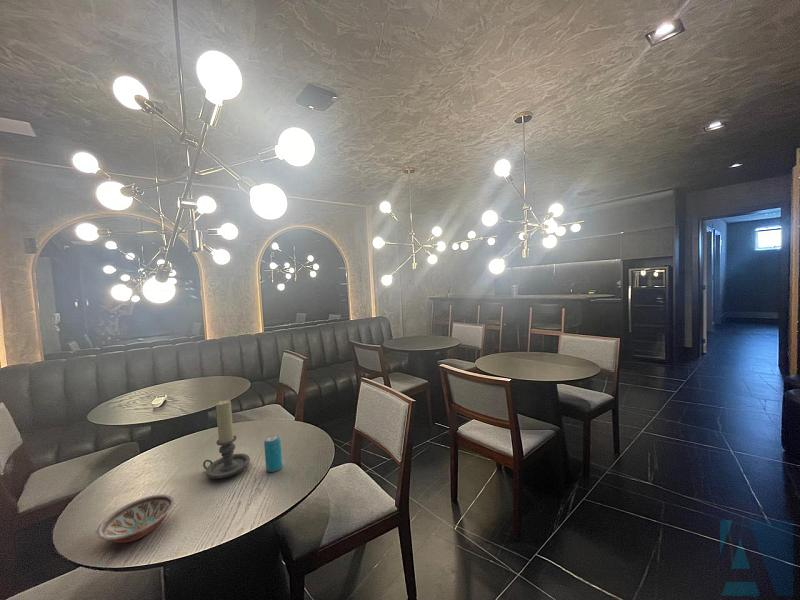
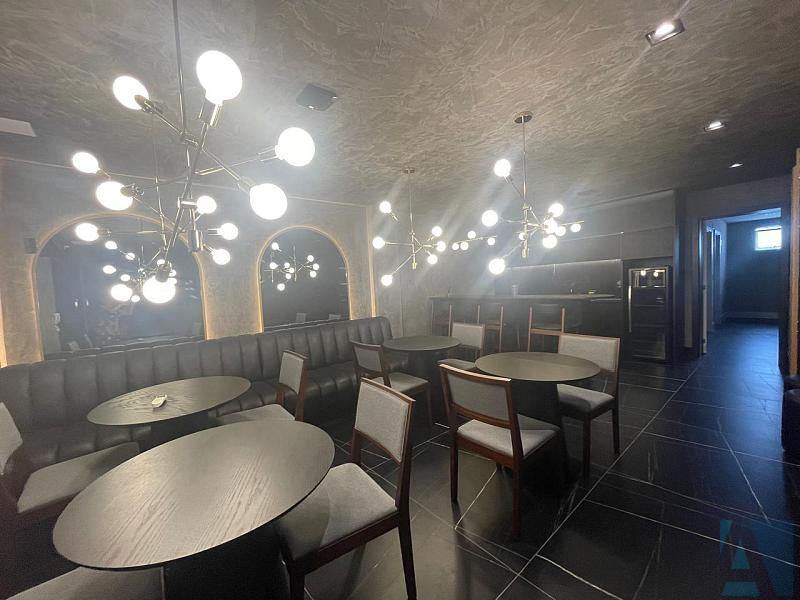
- bowl [96,493,175,544]
- beverage can [263,434,283,473]
- candle holder [202,399,251,479]
